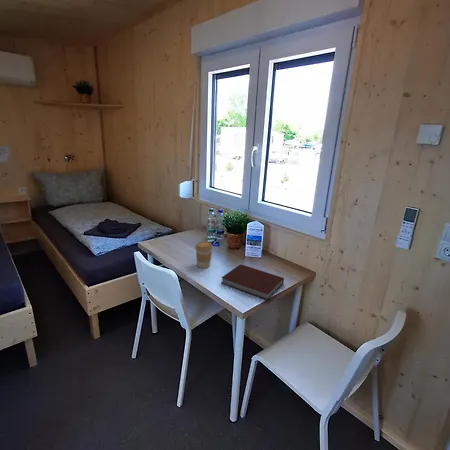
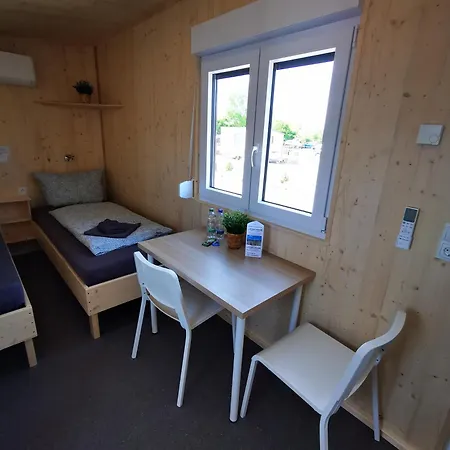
- notebook [220,263,285,301]
- coffee cup [194,240,214,269]
